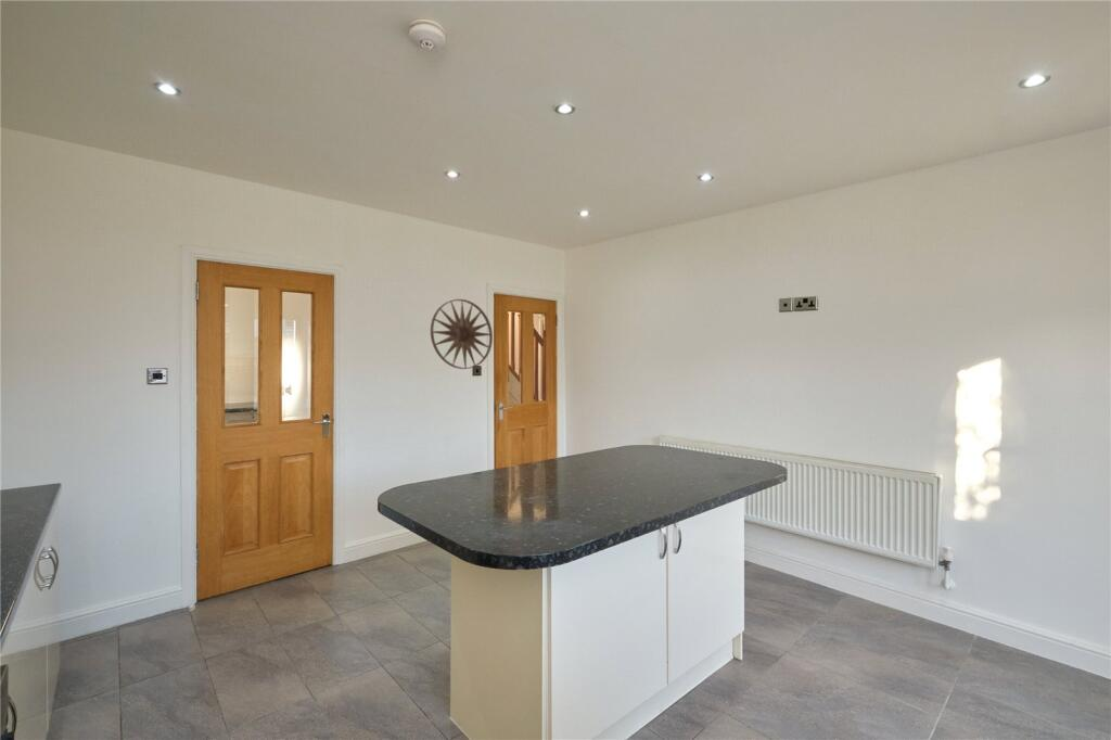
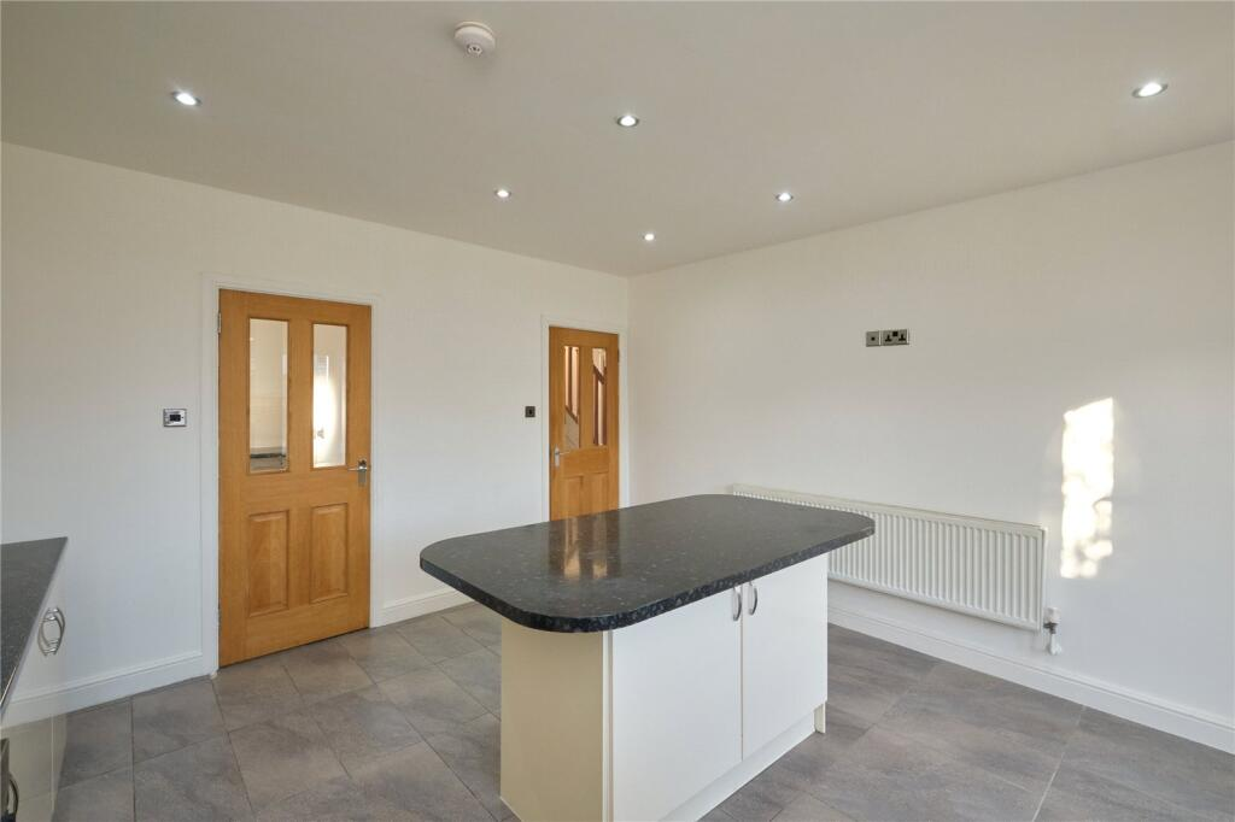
- wall art [430,298,494,370]
